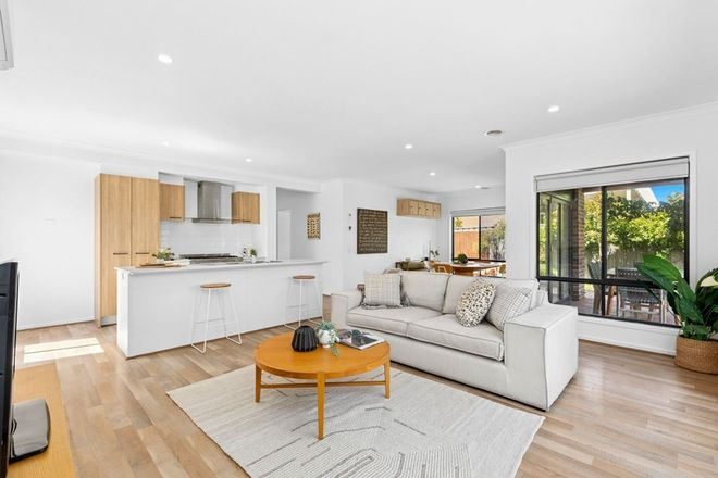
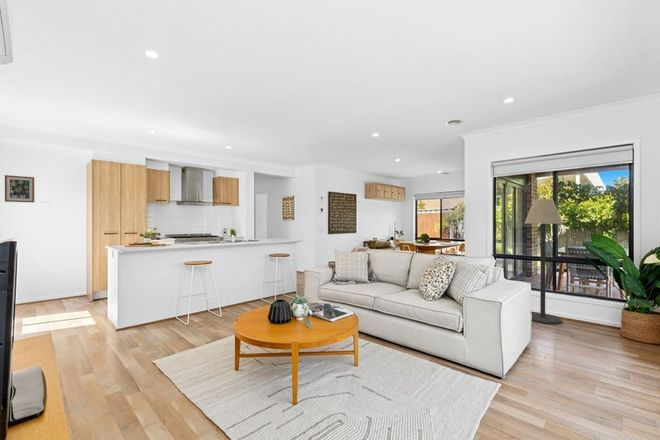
+ floor lamp [524,198,564,325]
+ wall art [4,174,35,203]
